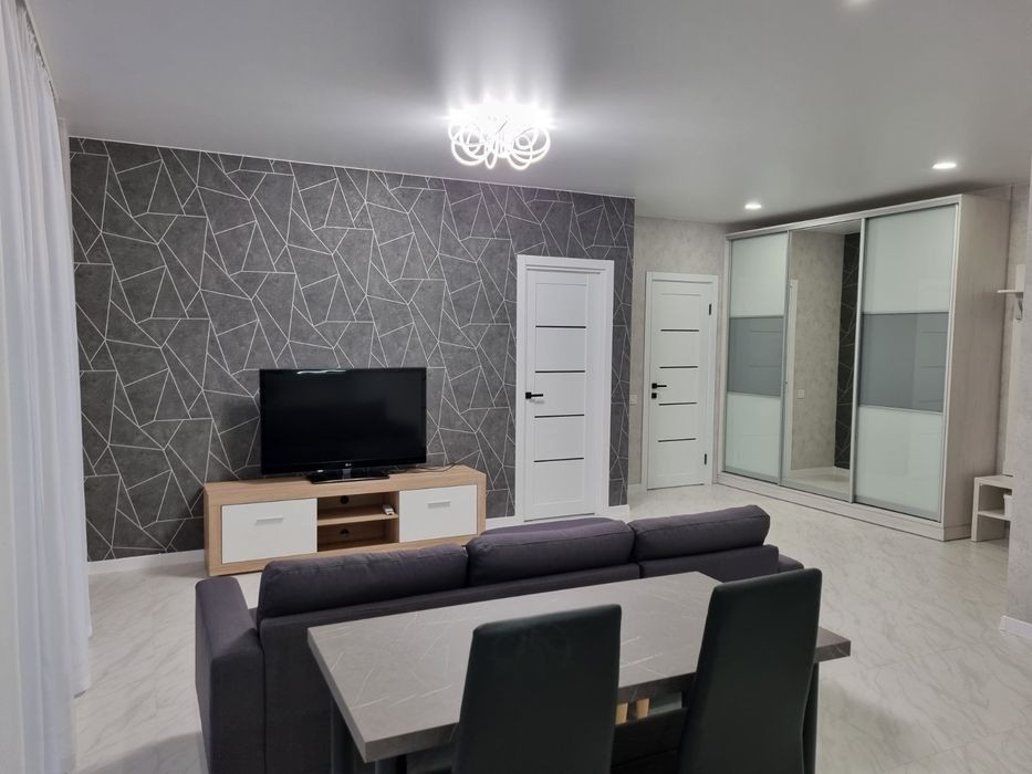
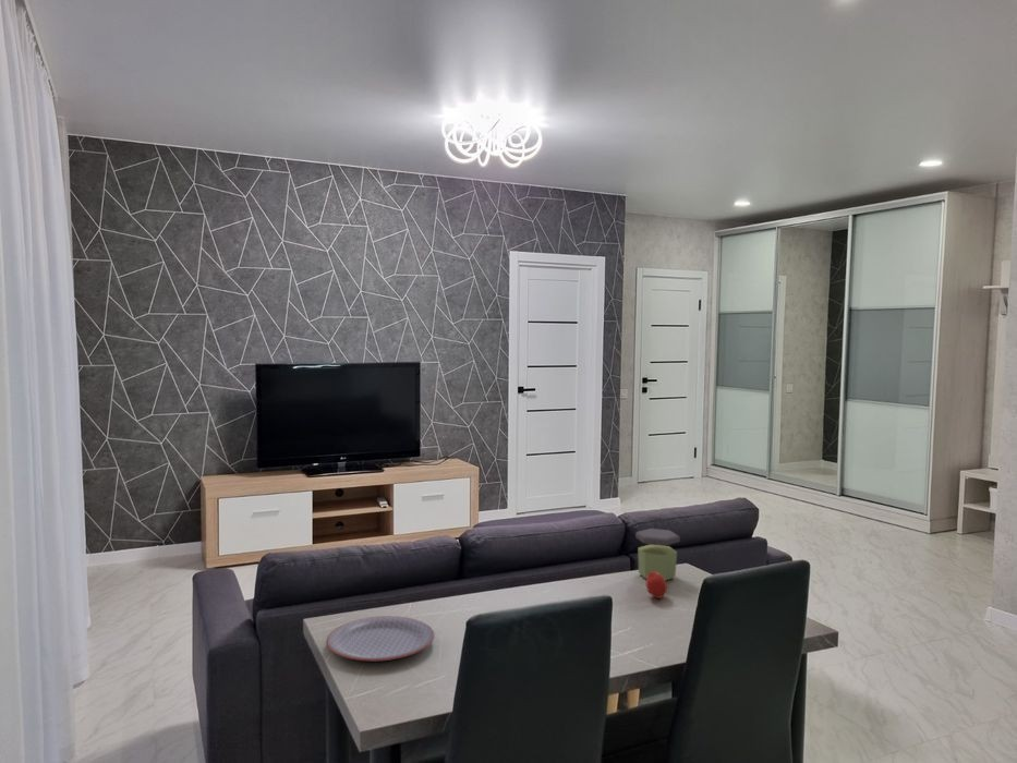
+ jar [634,528,681,582]
+ plate [325,615,435,663]
+ fruit [645,571,668,600]
